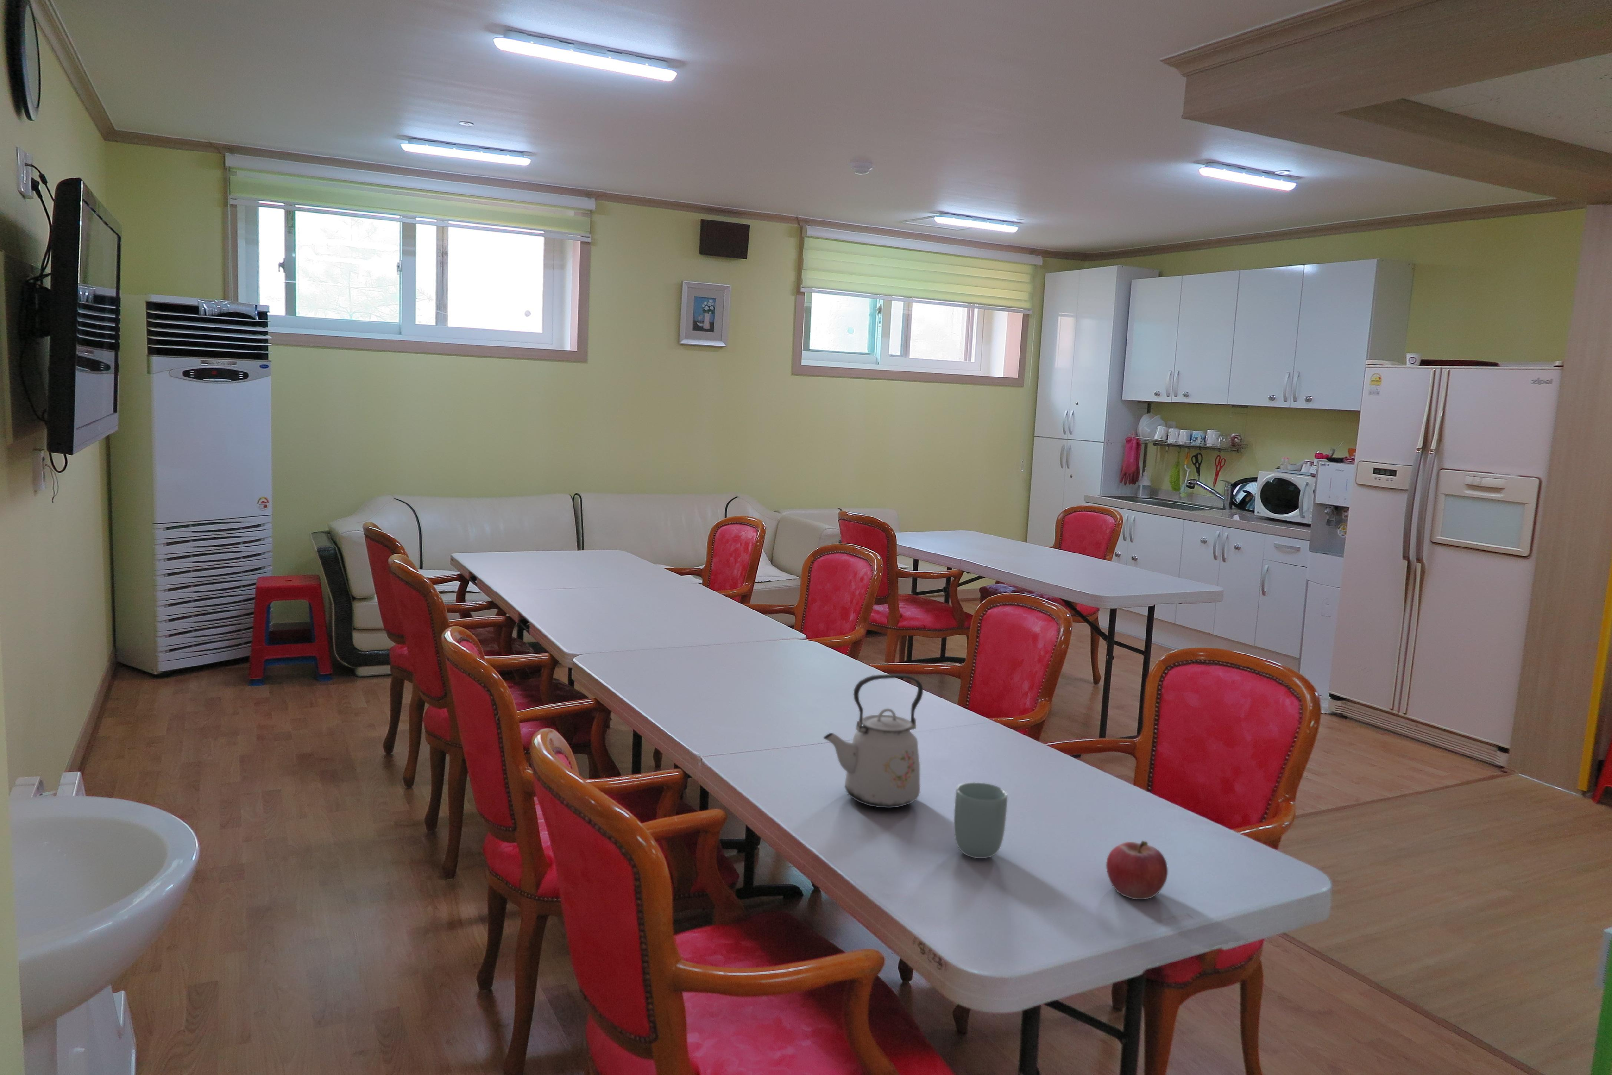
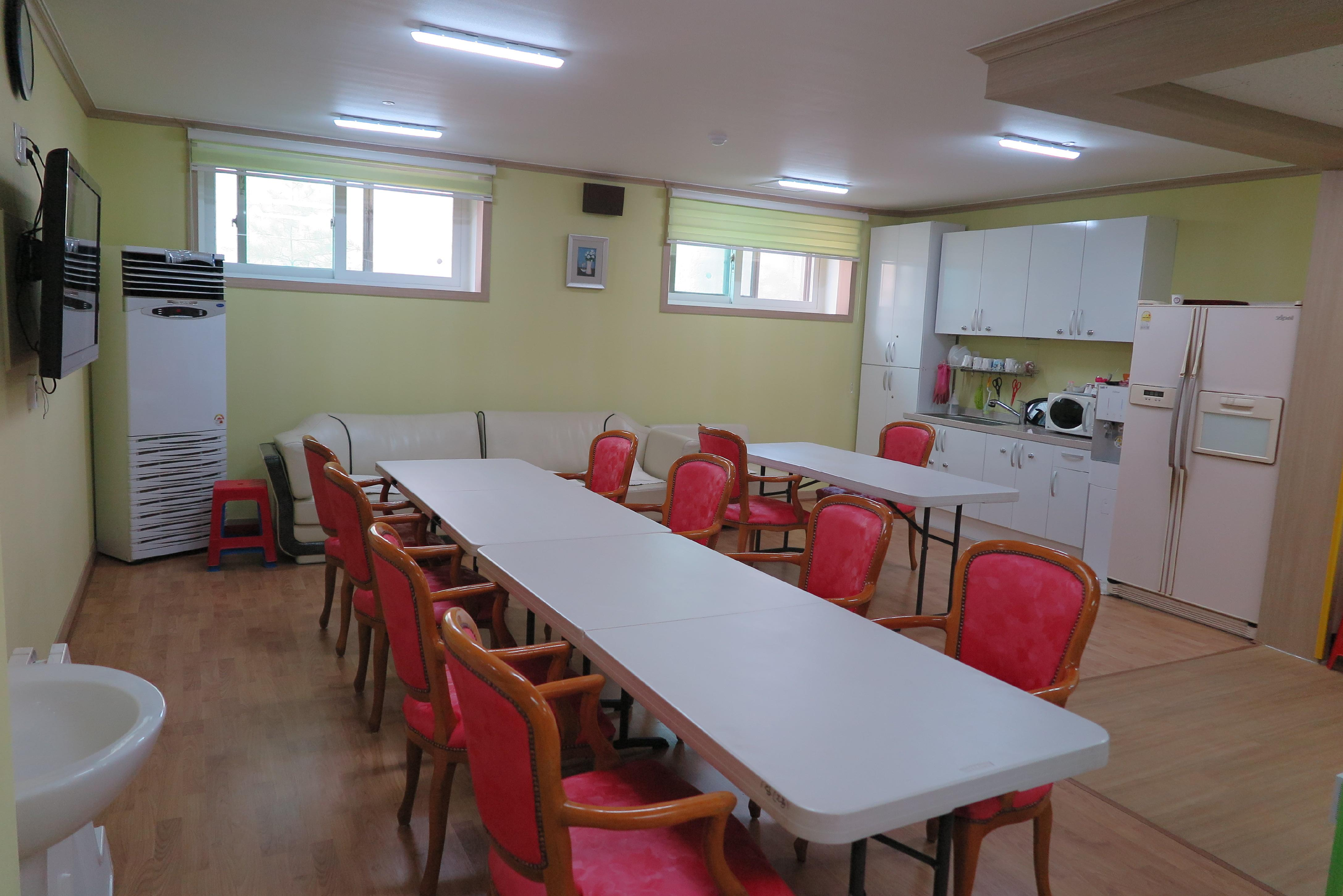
- fruit [1105,840,1168,900]
- cup [953,782,1008,859]
- kettle [823,673,924,809]
